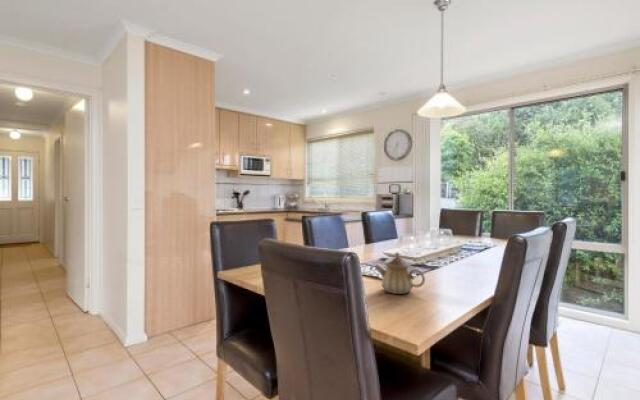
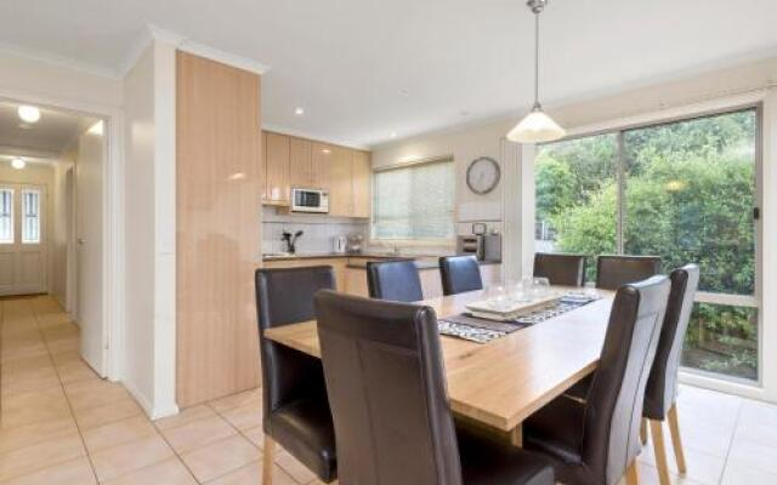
- teapot [374,251,426,295]
